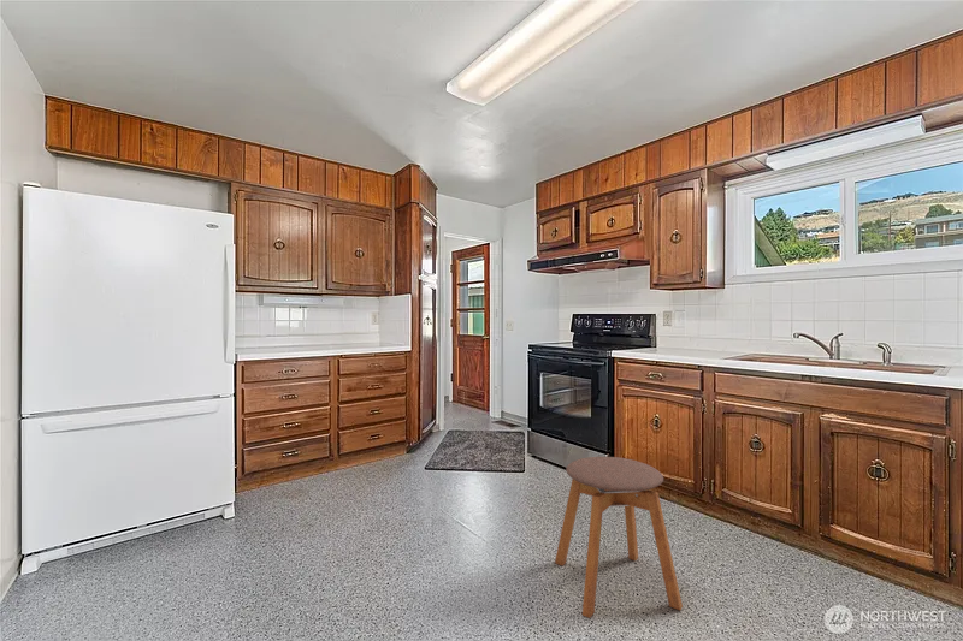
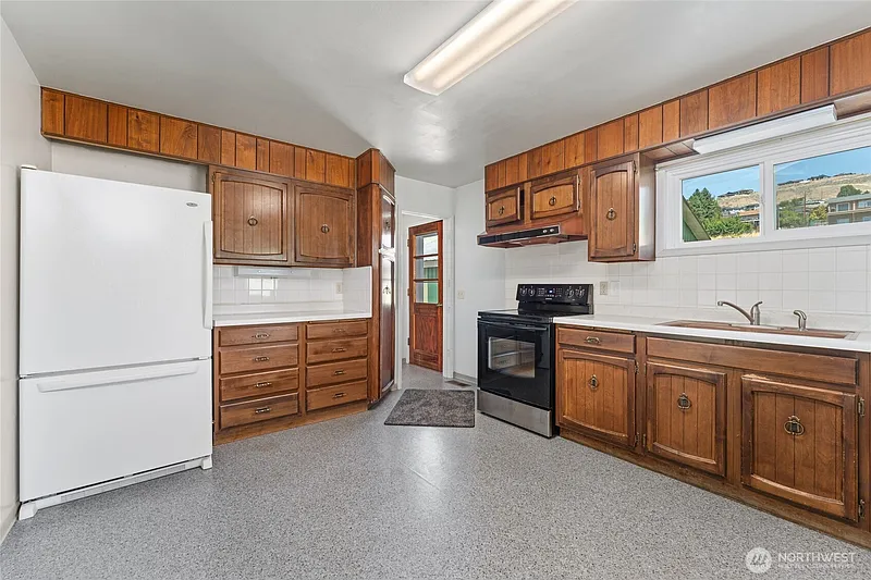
- stool [554,456,684,619]
